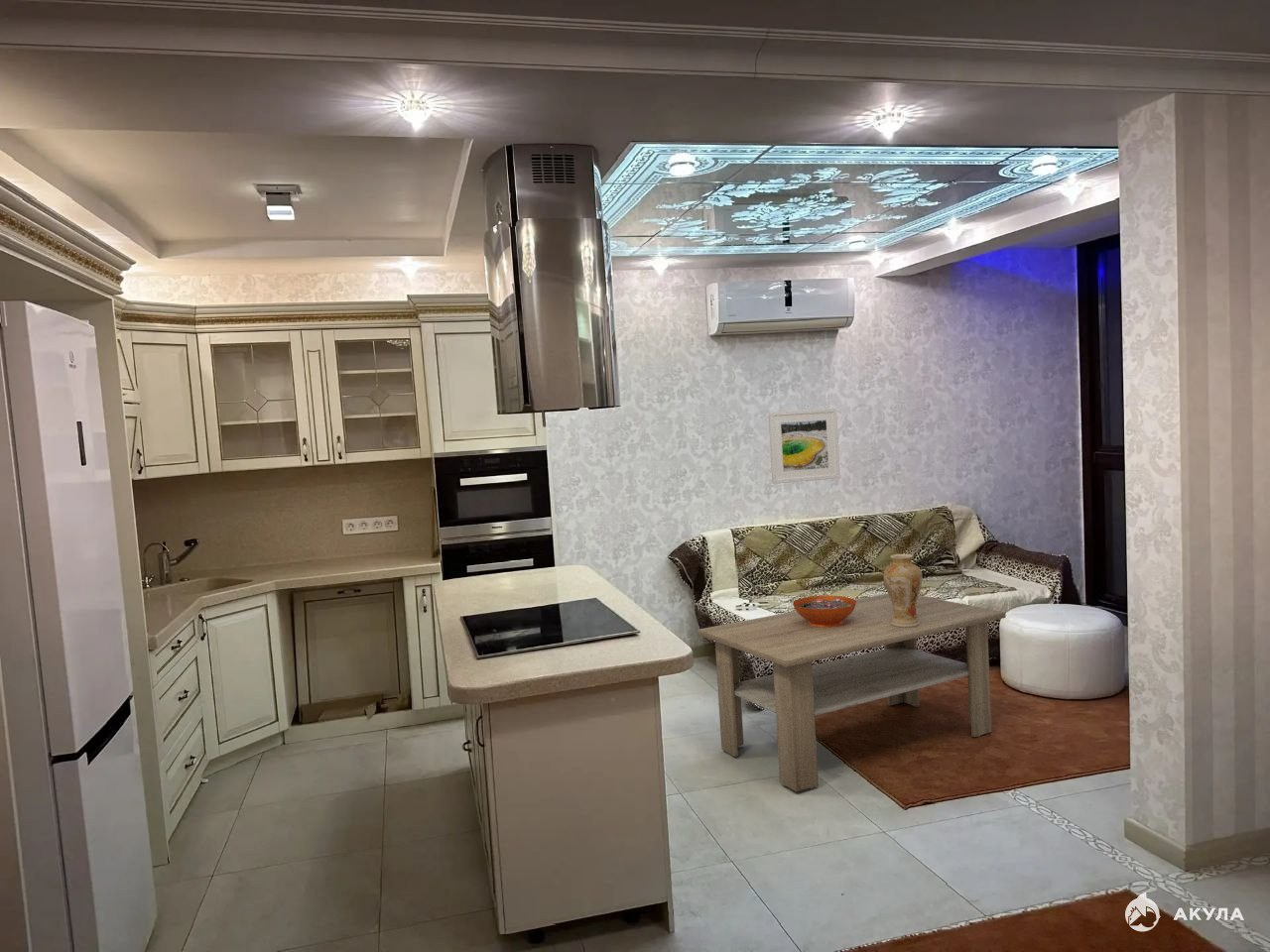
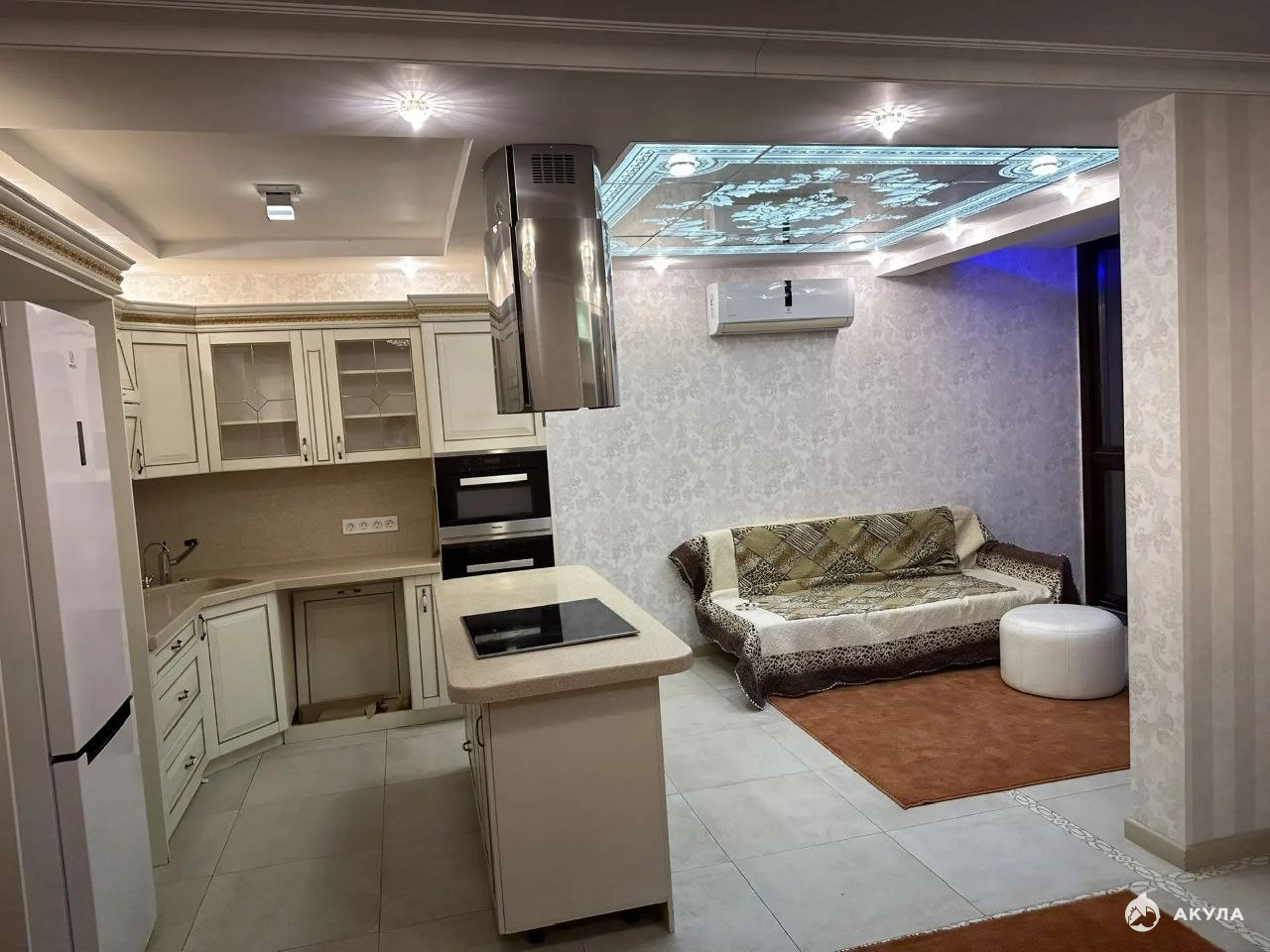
- decorative bowl [792,595,856,627]
- coffee table [697,593,1007,792]
- vase [883,553,924,628]
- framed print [767,407,841,485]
